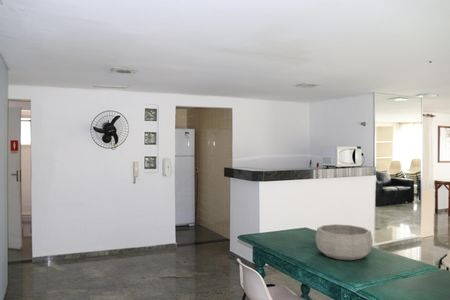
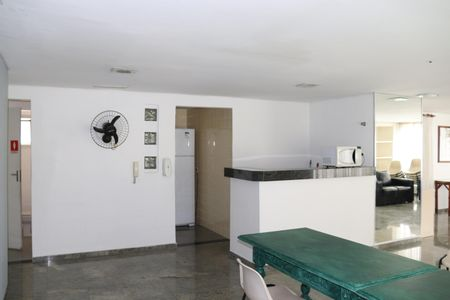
- decorative bowl [315,223,374,261]
